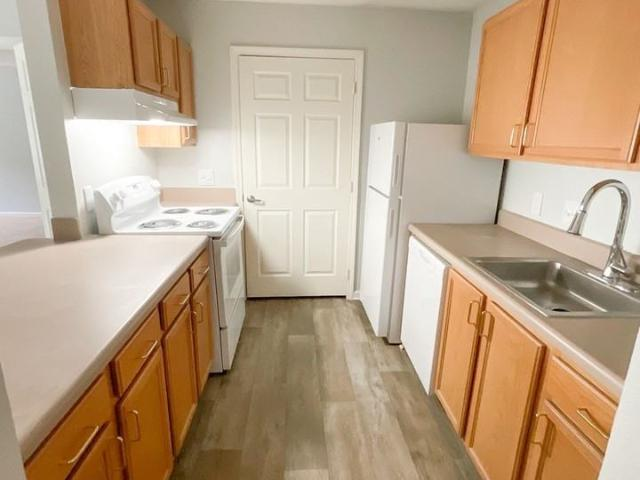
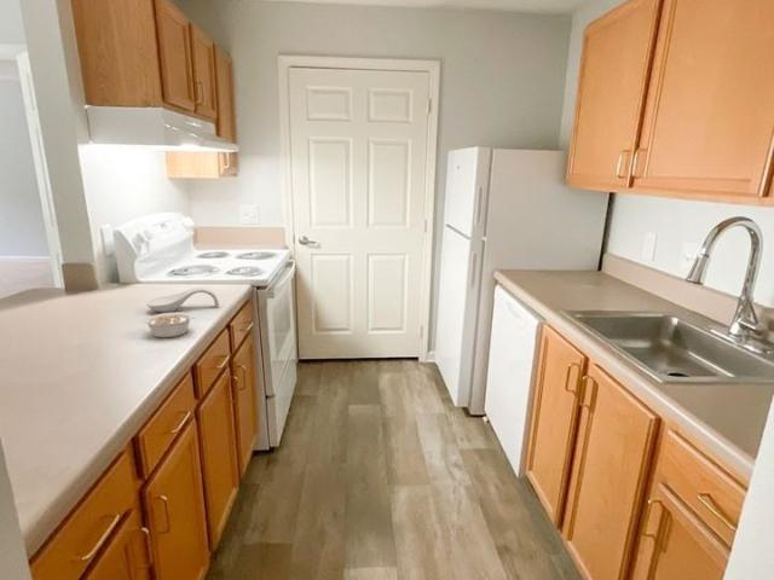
+ spoon rest [145,286,220,314]
+ legume [143,312,195,338]
